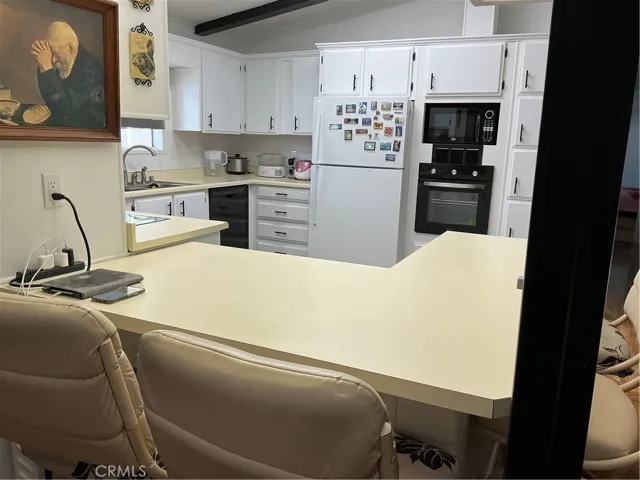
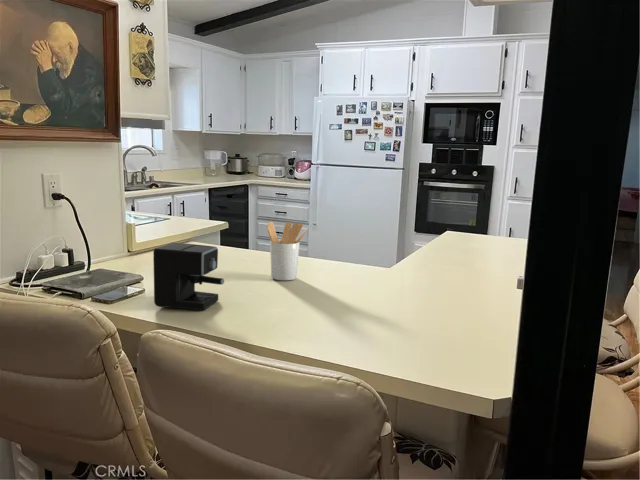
+ utensil holder [266,221,307,281]
+ coffee maker [152,242,225,311]
